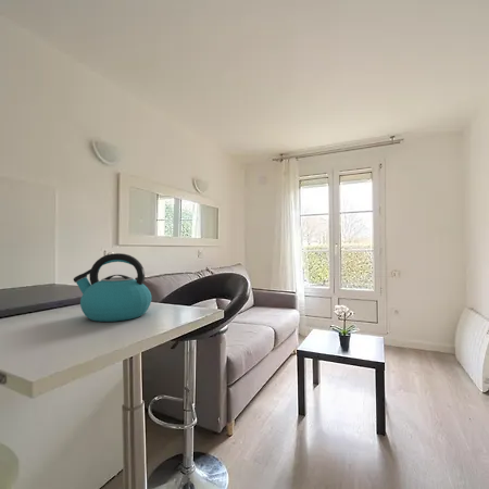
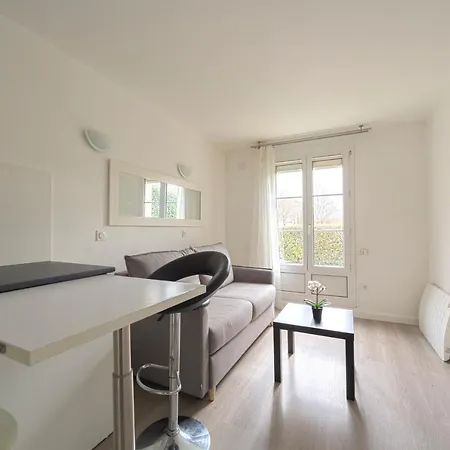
- kettle [73,252,152,323]
